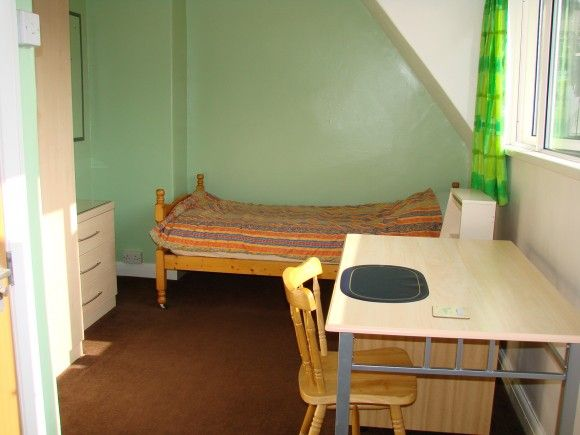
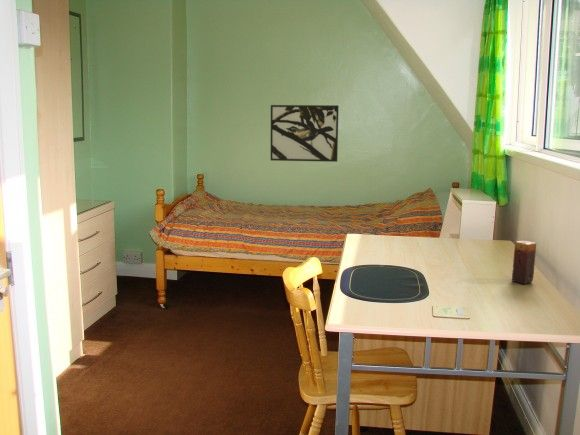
+ candle [511,240,537,285]
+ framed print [269,104,340,163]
